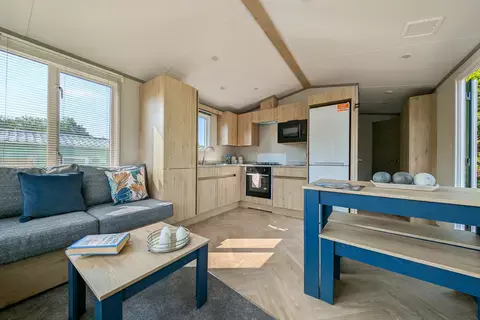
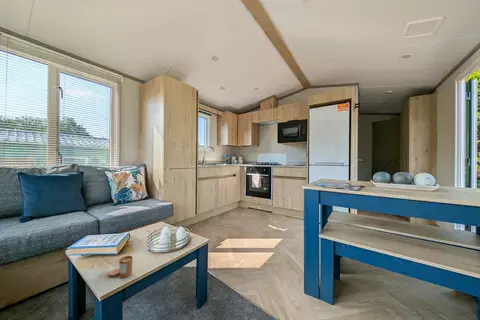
+ candle [107,255,133,278]
